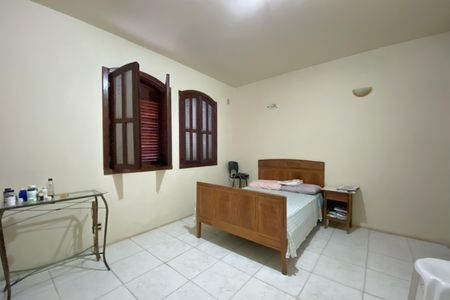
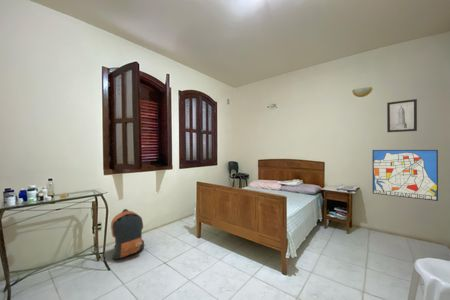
+ wall art [386,98,418,133]
+ wall art [372,149,439,202]
+ backpack [110,208,145,261]
